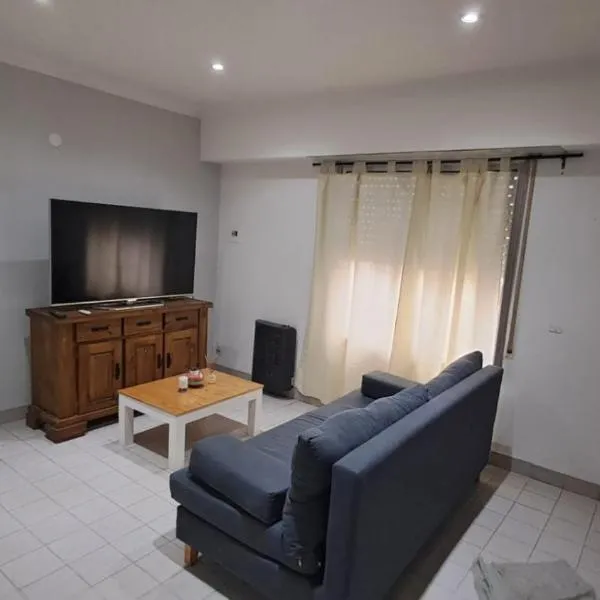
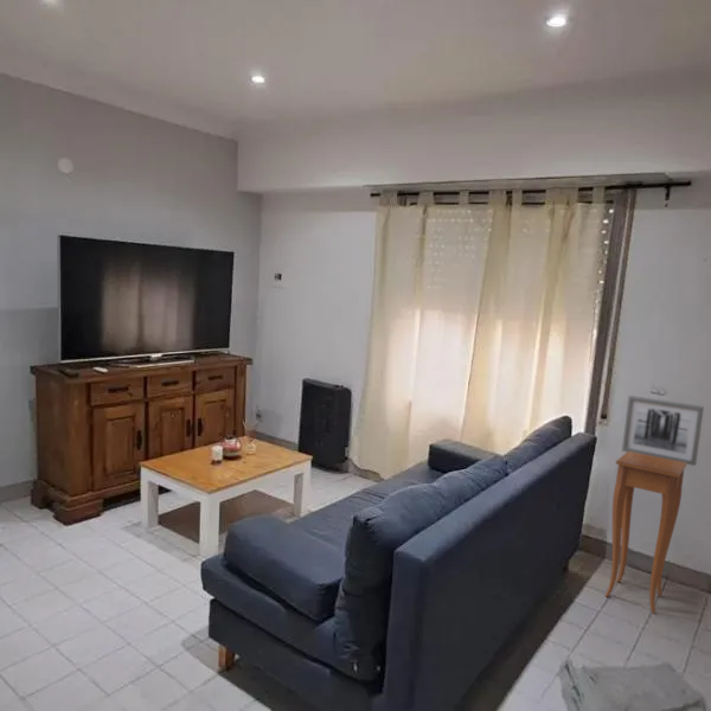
+ wall art [621,395,705,467]
+ side table [604,451,687,614]
